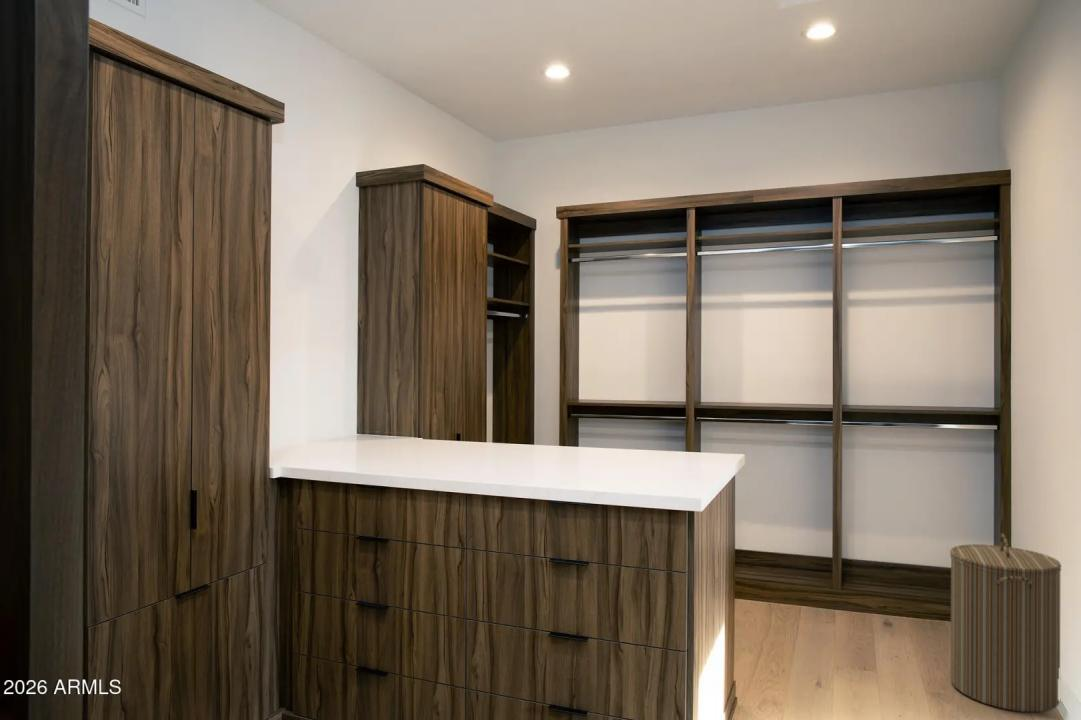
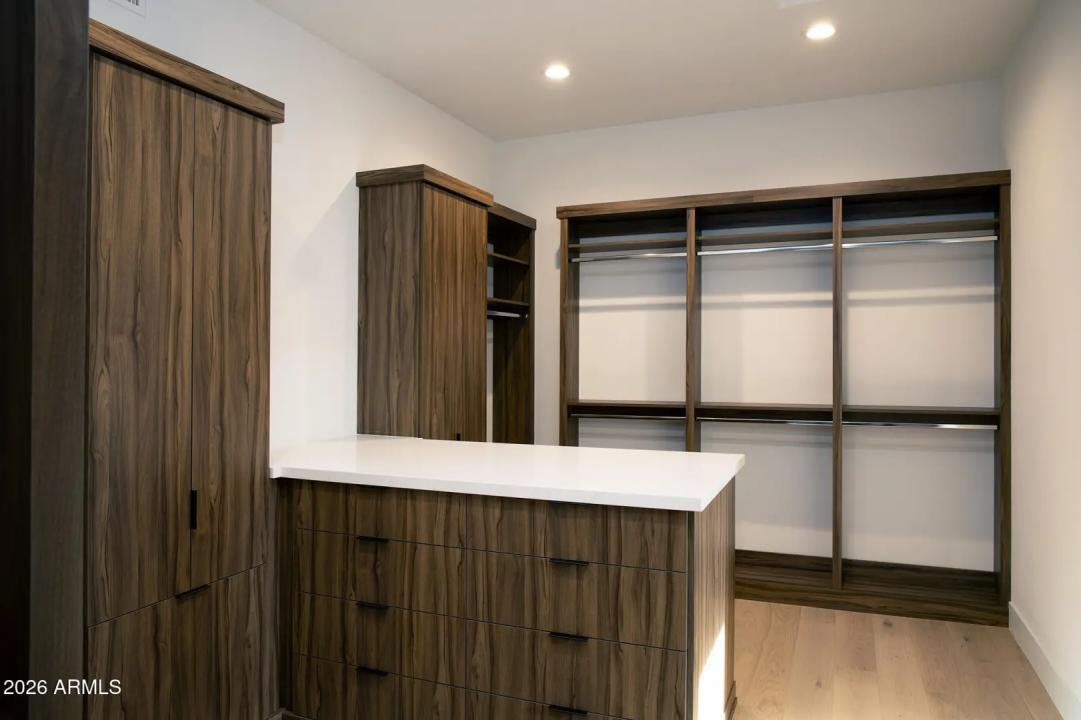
- laundry hamper [949,533,1062,713]
